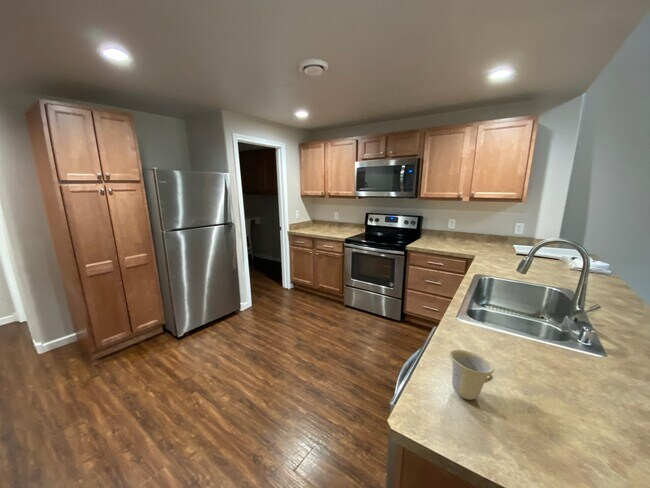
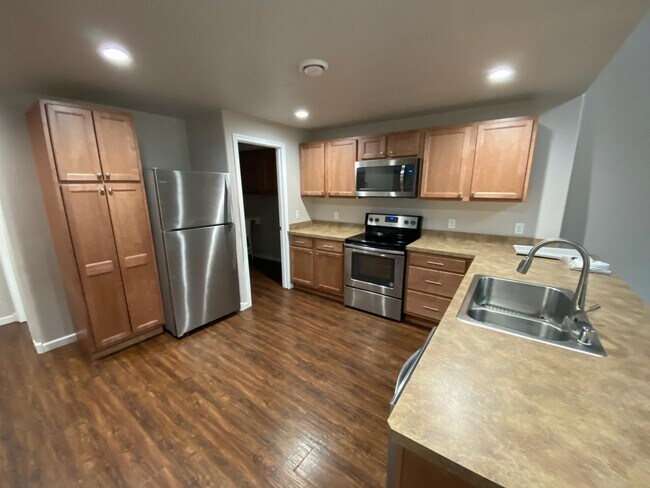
- cup [449,349,495,401]
